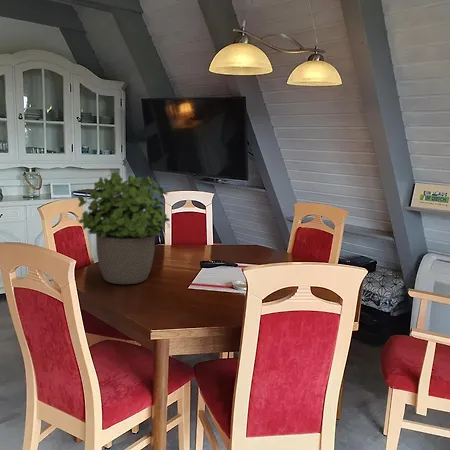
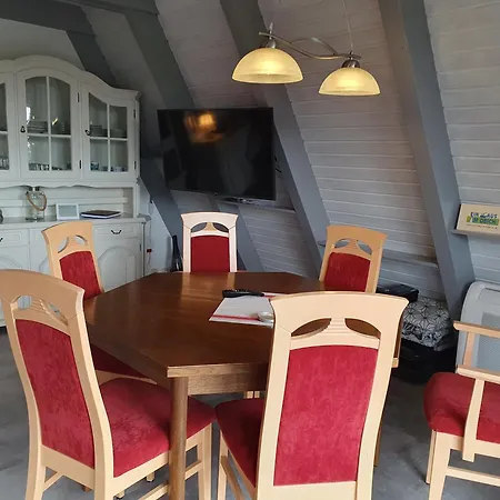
- potted plant [77,168,171,285]
